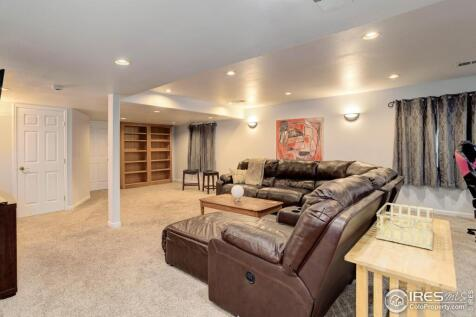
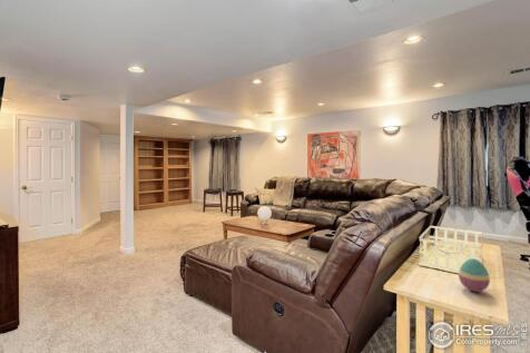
+ decorative egg [458,257,491,293]
